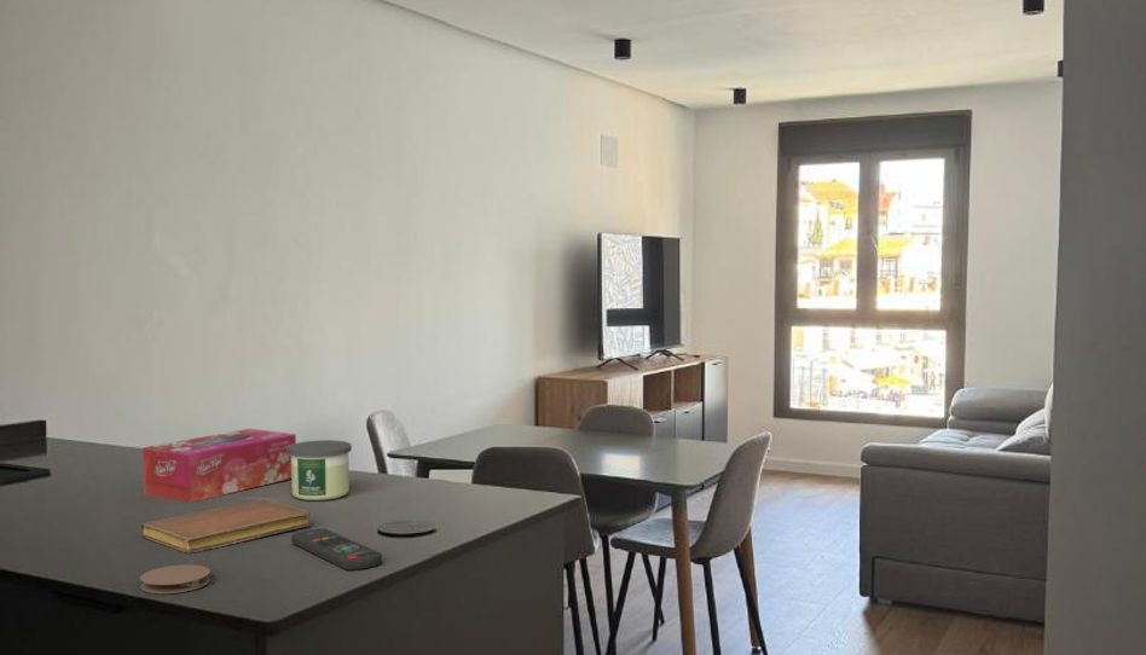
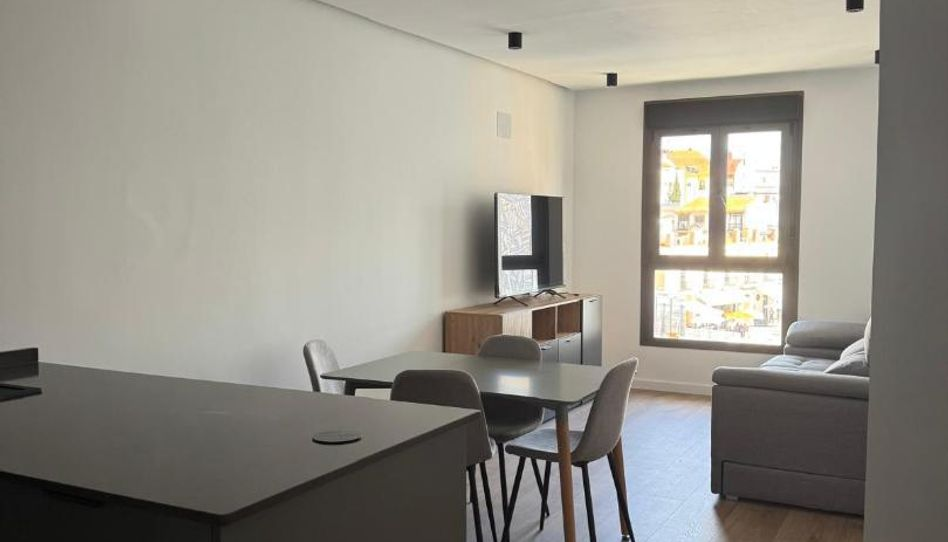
- candle [288,439,353,502]
- tissue box [141,428,297,504]
- remote control [290,528,383,572]
- notebook [139,498,312,555]
- coaster [139,563,212,595]
